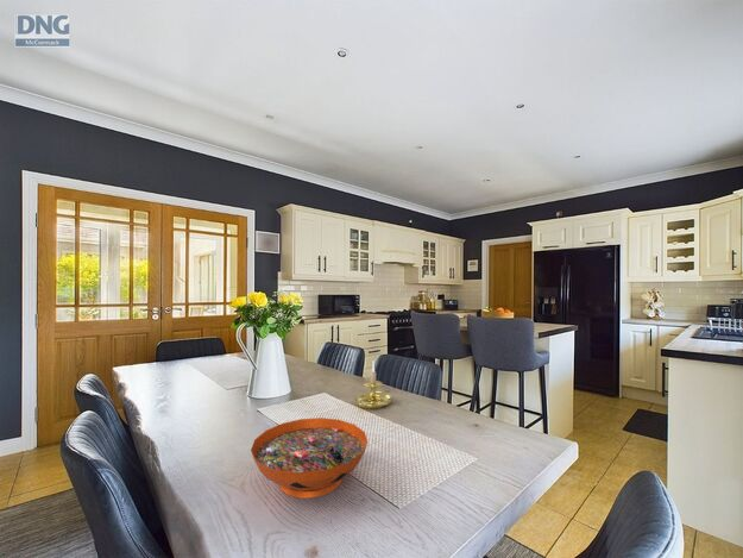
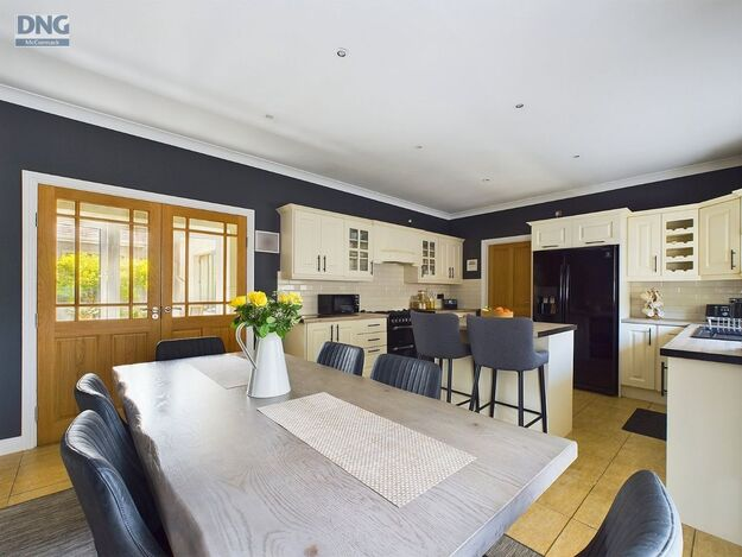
- decorative bowl [250,416,369,500]
- candle holder [353,360,392,410]
